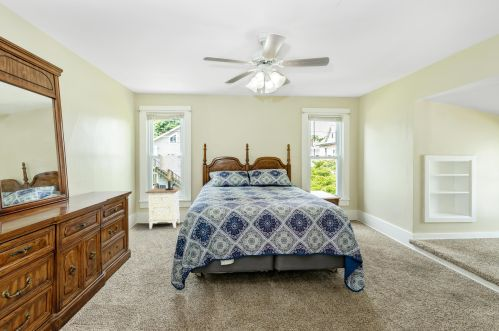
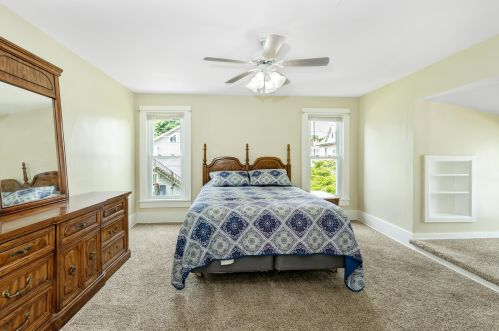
- nightstand [144,187,181,230]
- lamp [158,153,179,190]
